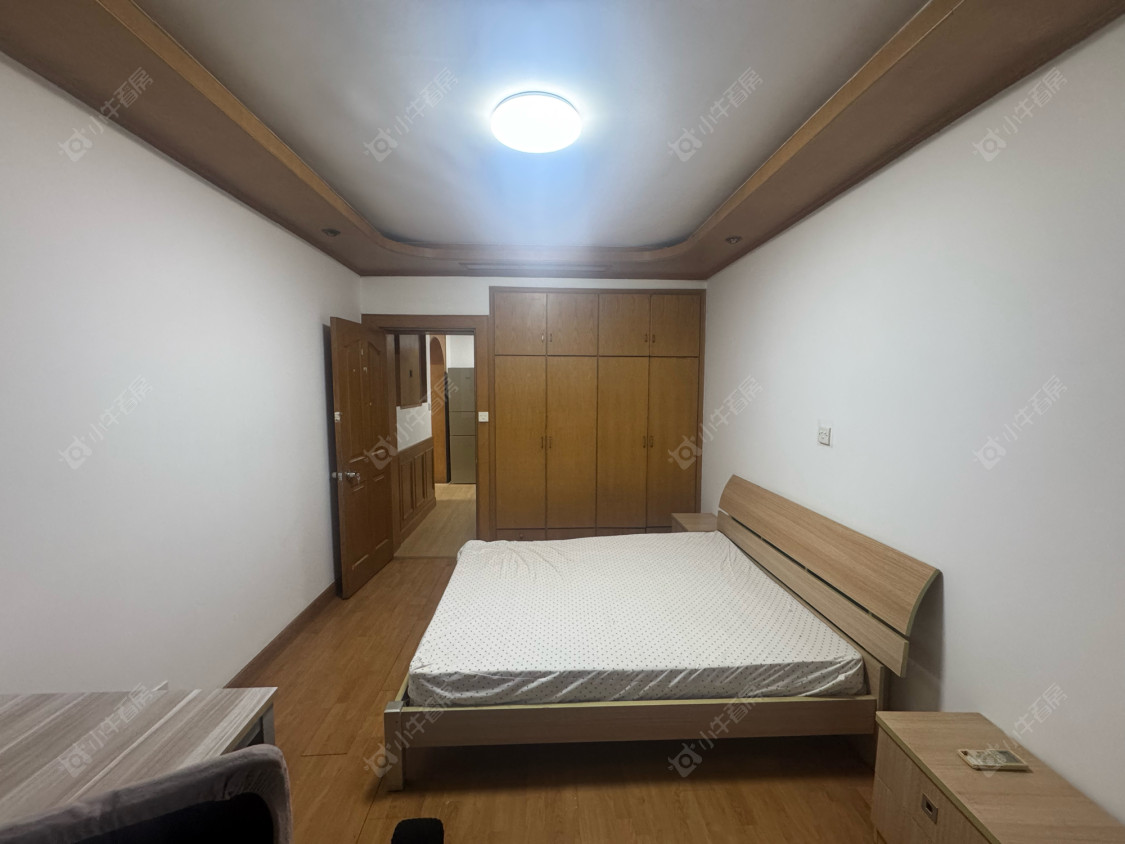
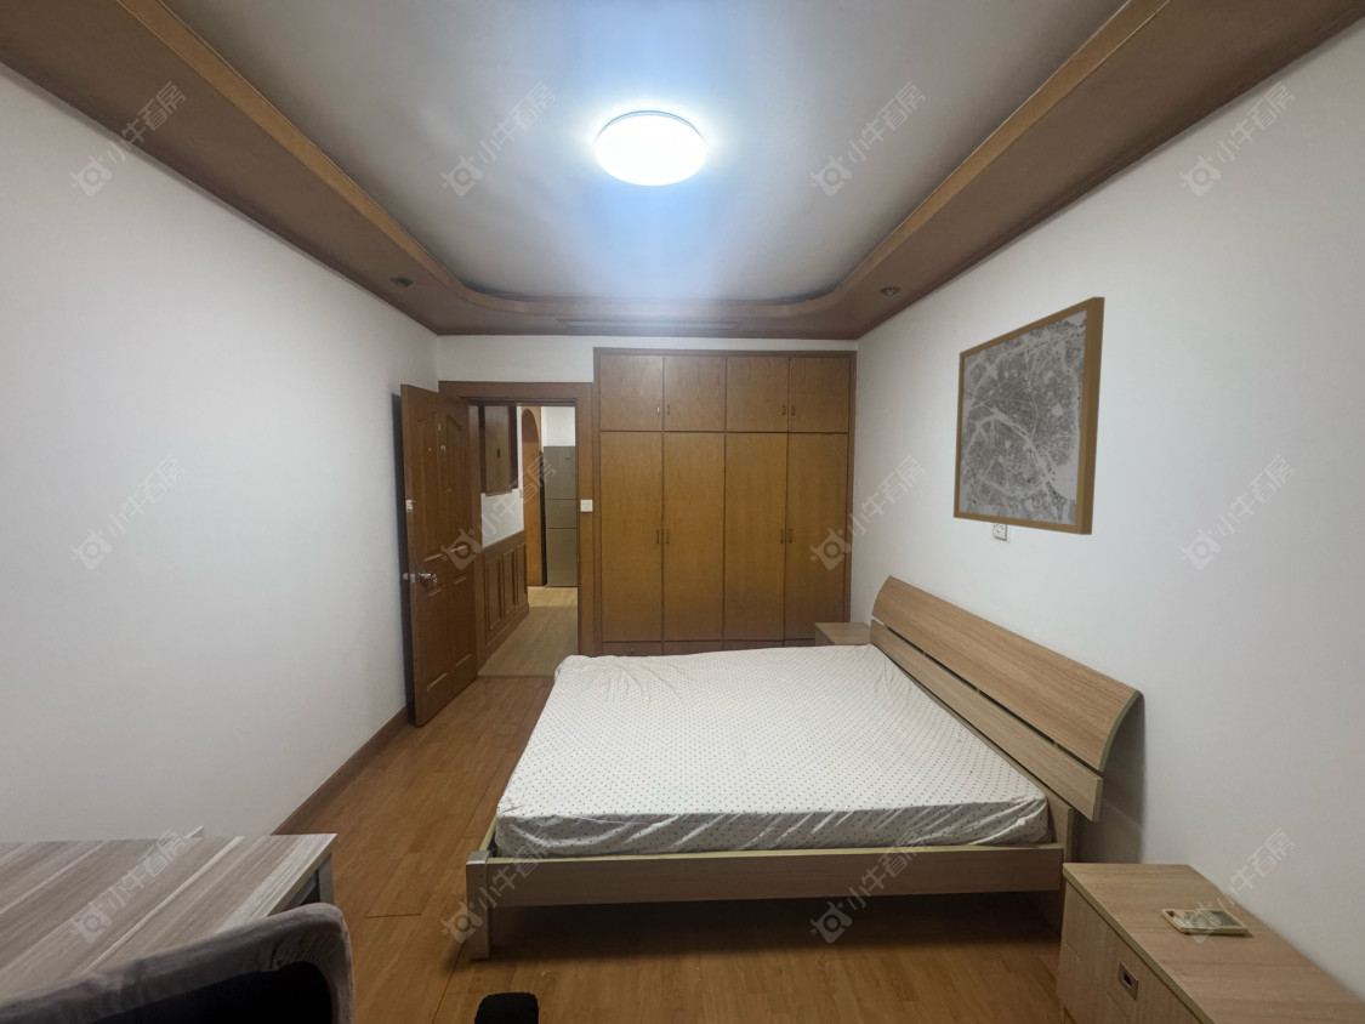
+ wall art [952,296,1107,536]
